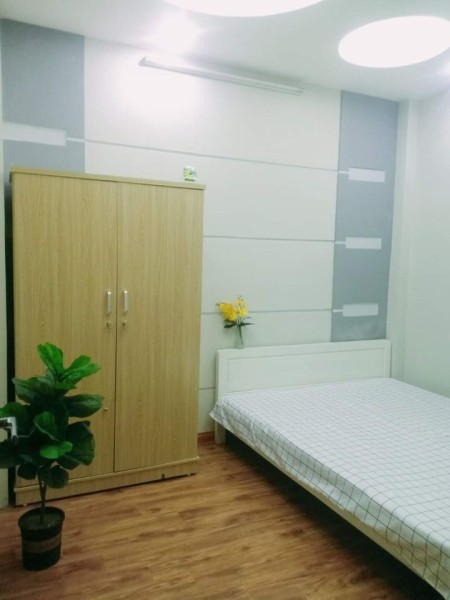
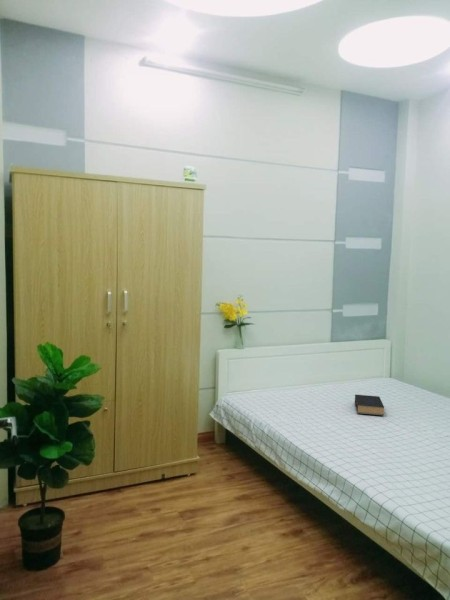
+ book [354,394,385,416]
